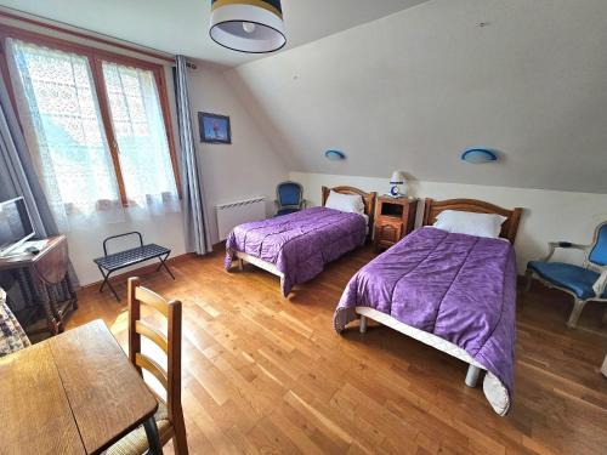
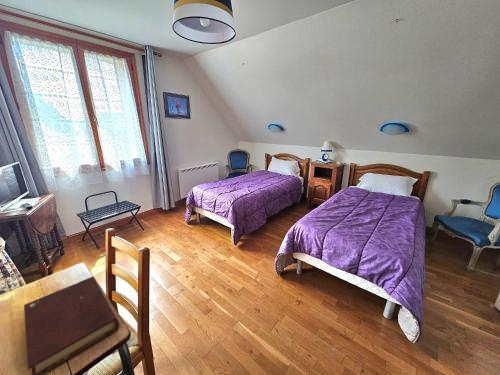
+ book [23,276,120,375]
